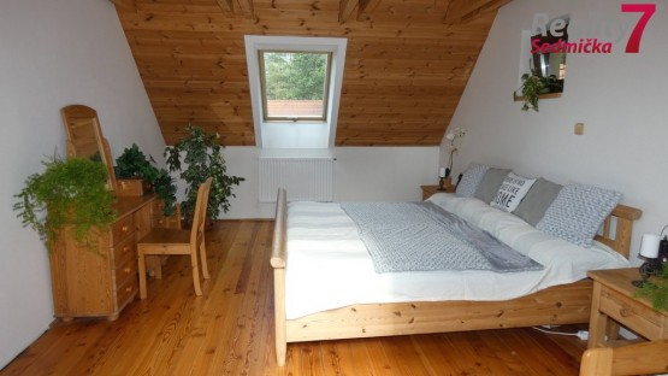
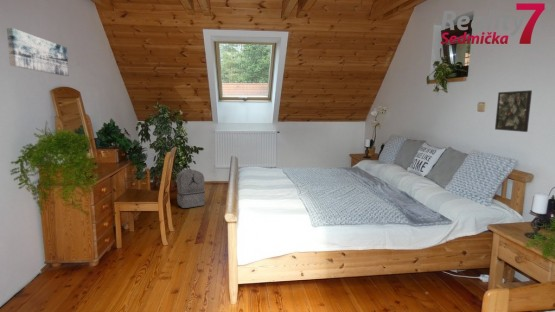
+ backpack [176,168,206,209]
+ wall art [6,27,70,77]
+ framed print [494,89,533,133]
